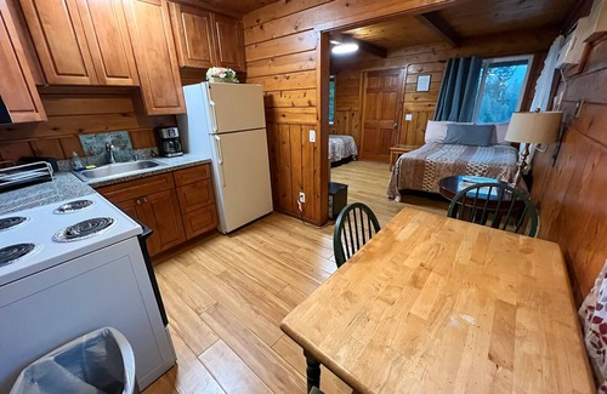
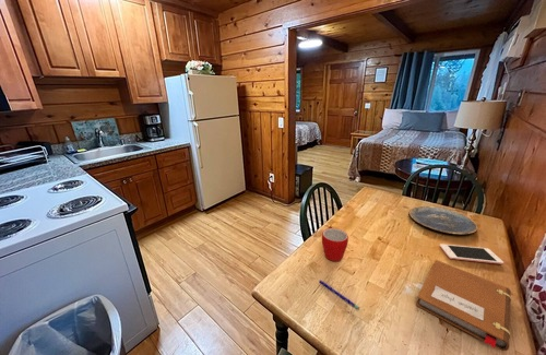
+ plate [408,205,479,236]
+ cell phone [439,242,505,265]
+ mug [321,225,349,262]
+ notebook [415,259,512,352]
+ pen [318,279,360,310]
